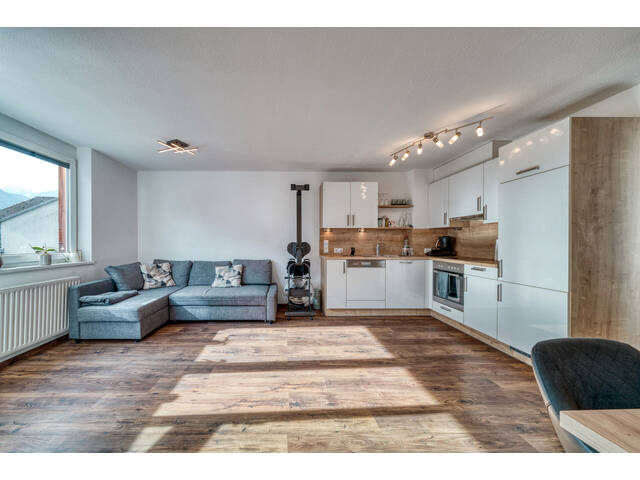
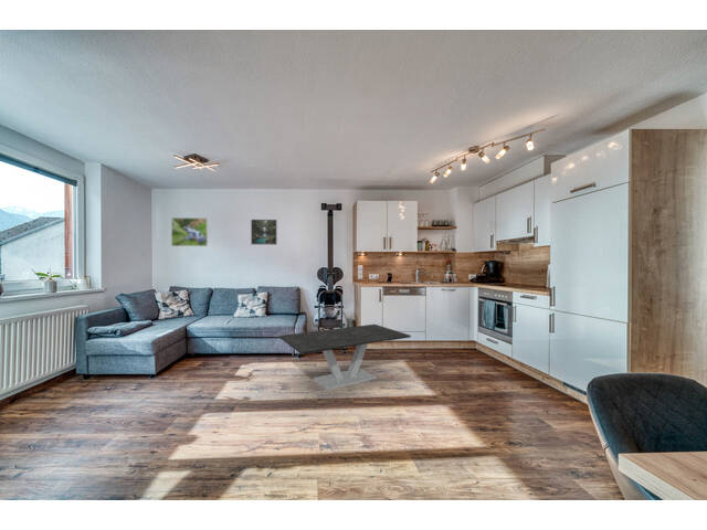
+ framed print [170,216,209,247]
+ coffee table [278,324,411,391]
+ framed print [250,219,277,245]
